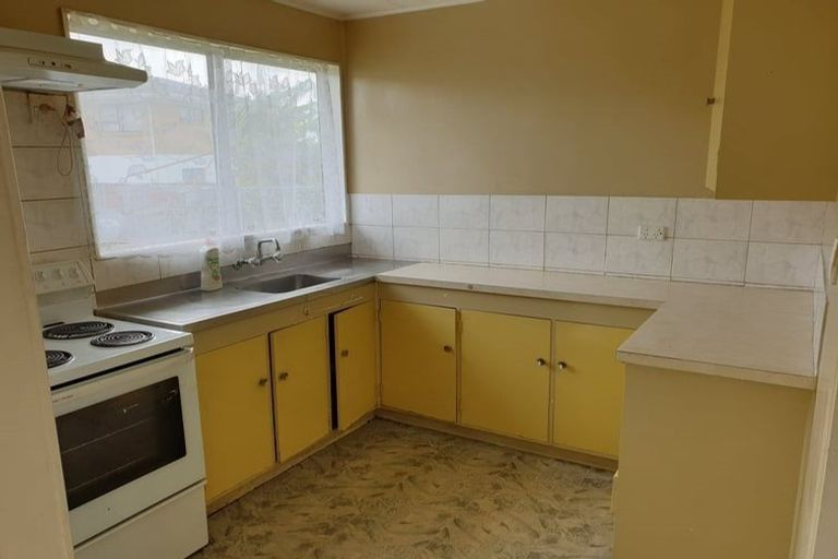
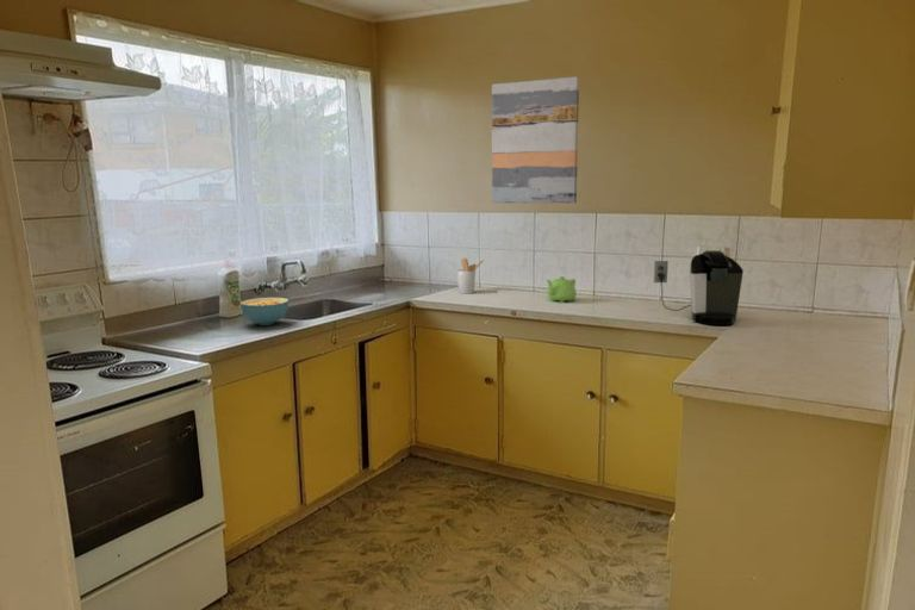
+ teapot [546,275,578,304]
+ coffee maker [653,249,745,326]
+ wall art [491,75,580,204]
+ utensil holder [456,257,484,295]
+ cereal bowl [239,297,290,326]
